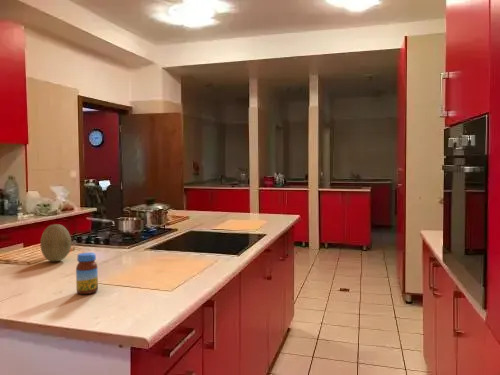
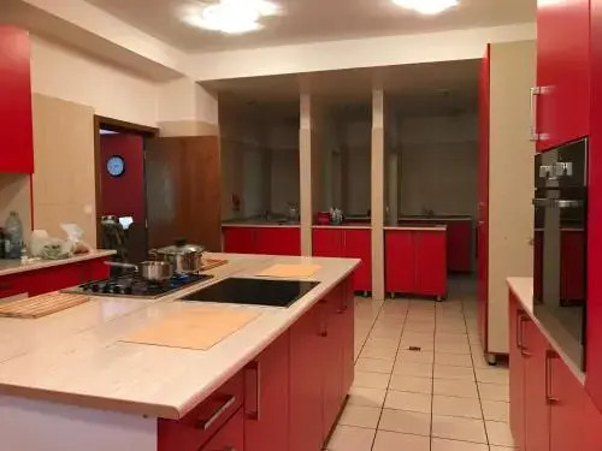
- fruit [39,223,73,262]
- jar [75,252,99,295]
